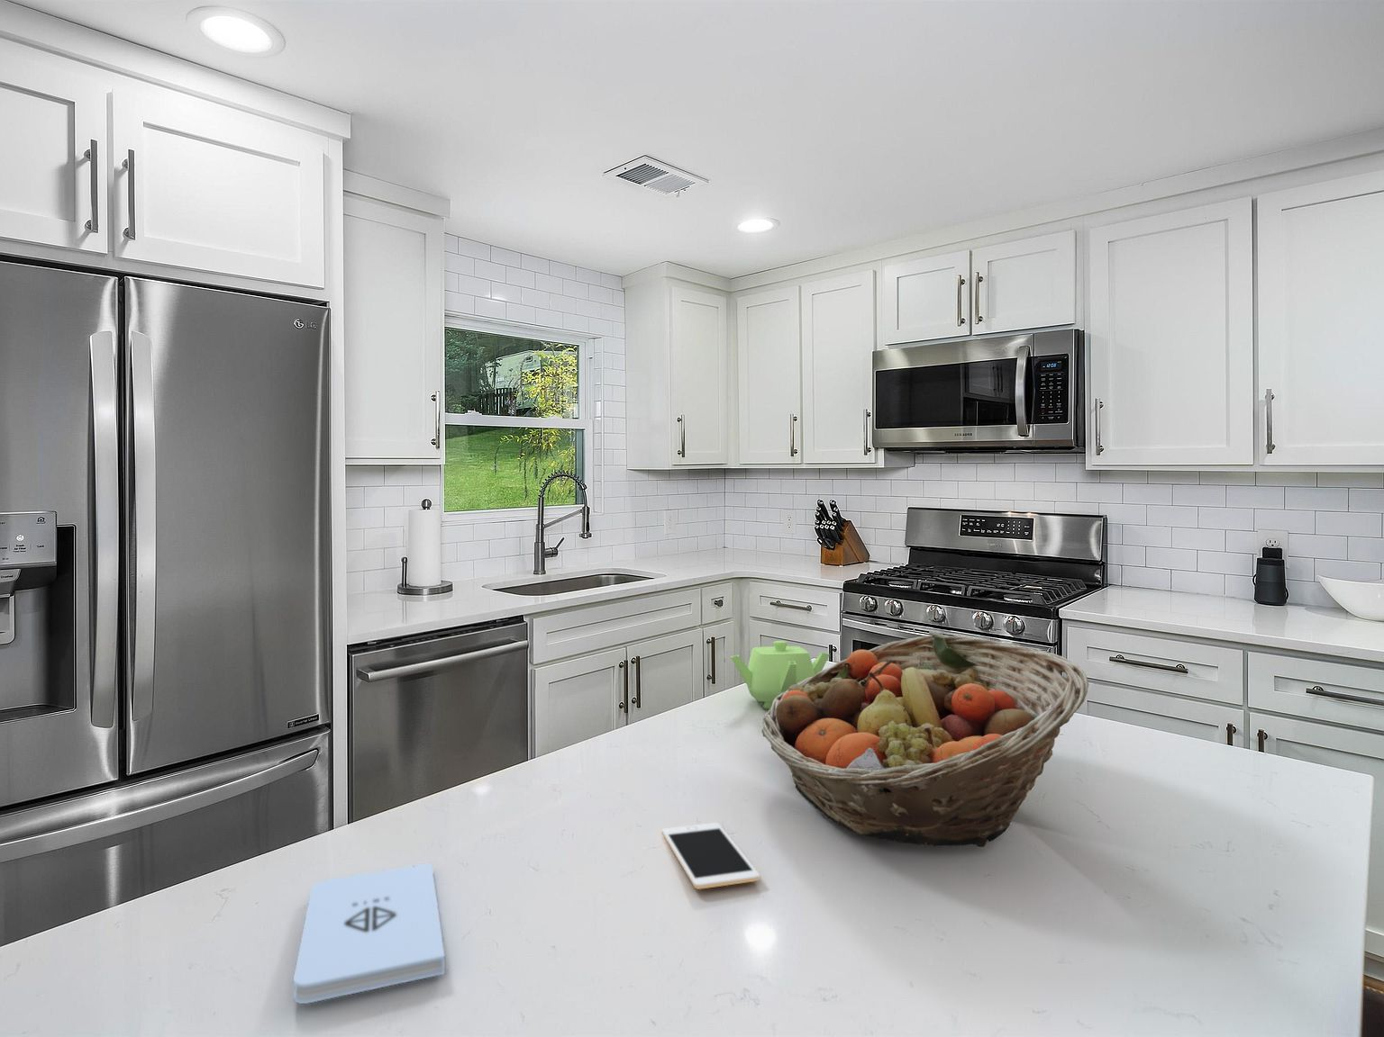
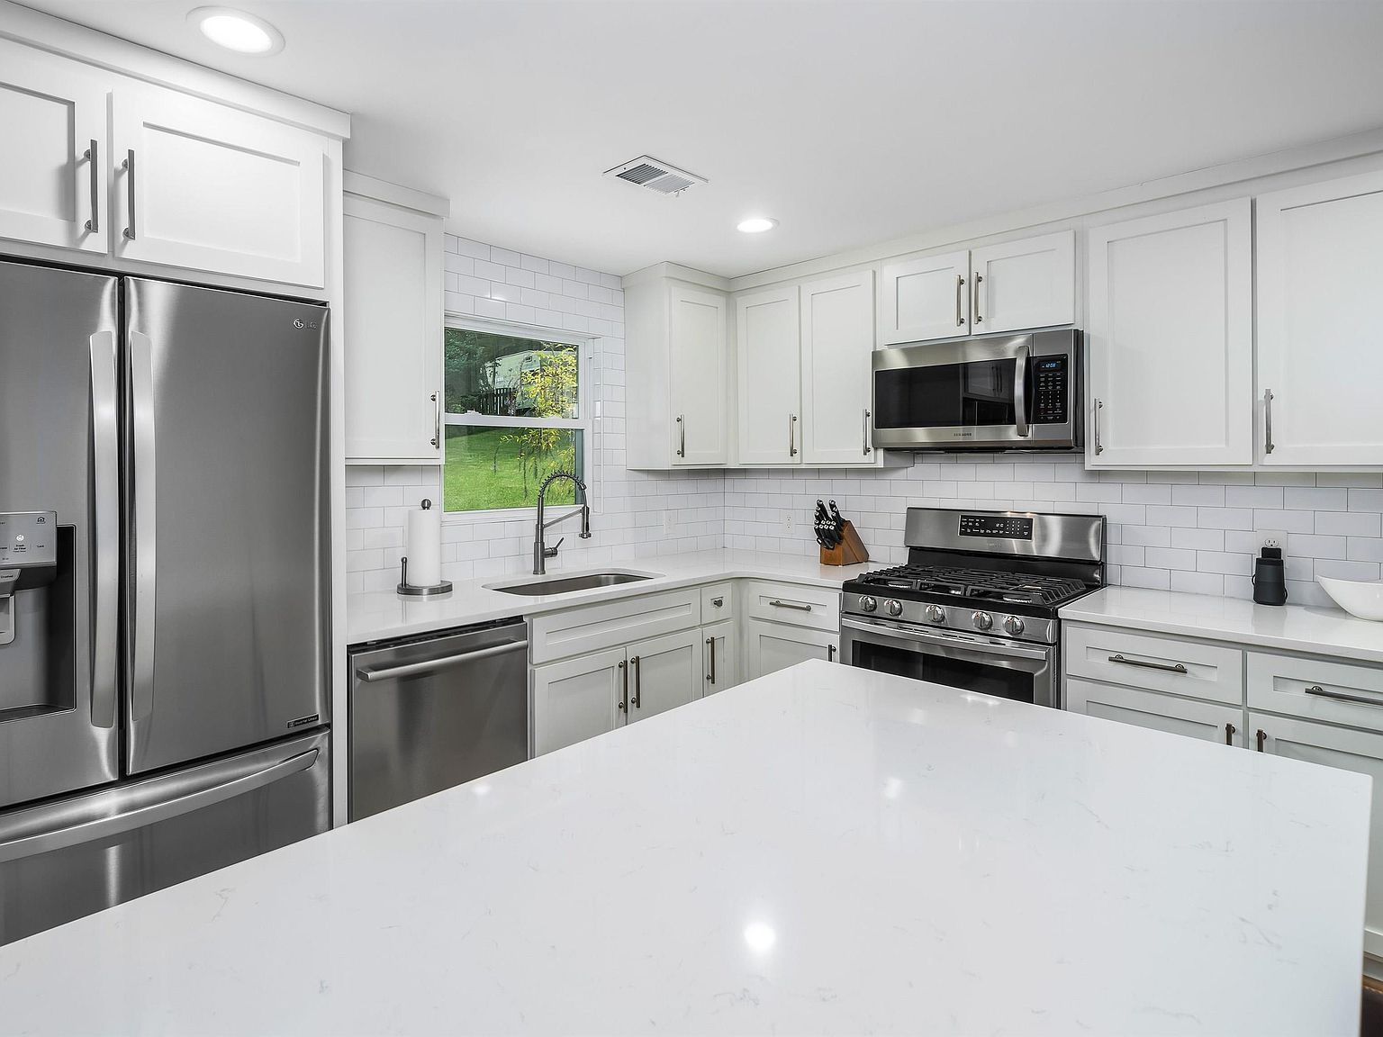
- cell phone [661,821,761,890]
- teapot [730,640,830,710]
- fruit basket [761,634,1090,847]
- notepad [293,863,446,1004]
